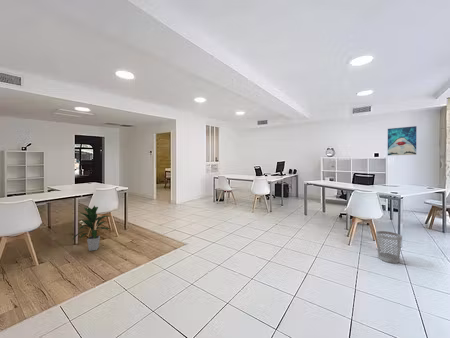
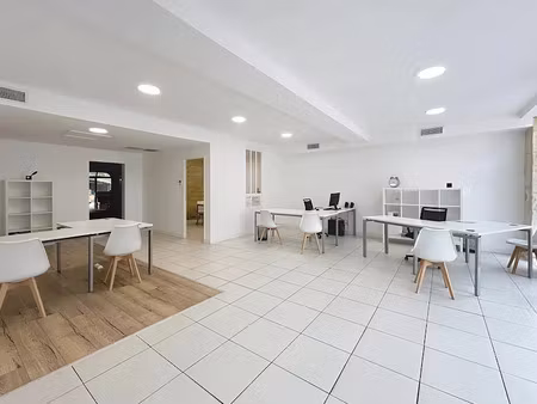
- indoor plant [72,205,113,252]
- wastebasket [375,230,403,264]
- wall art [387,125,417,156]
